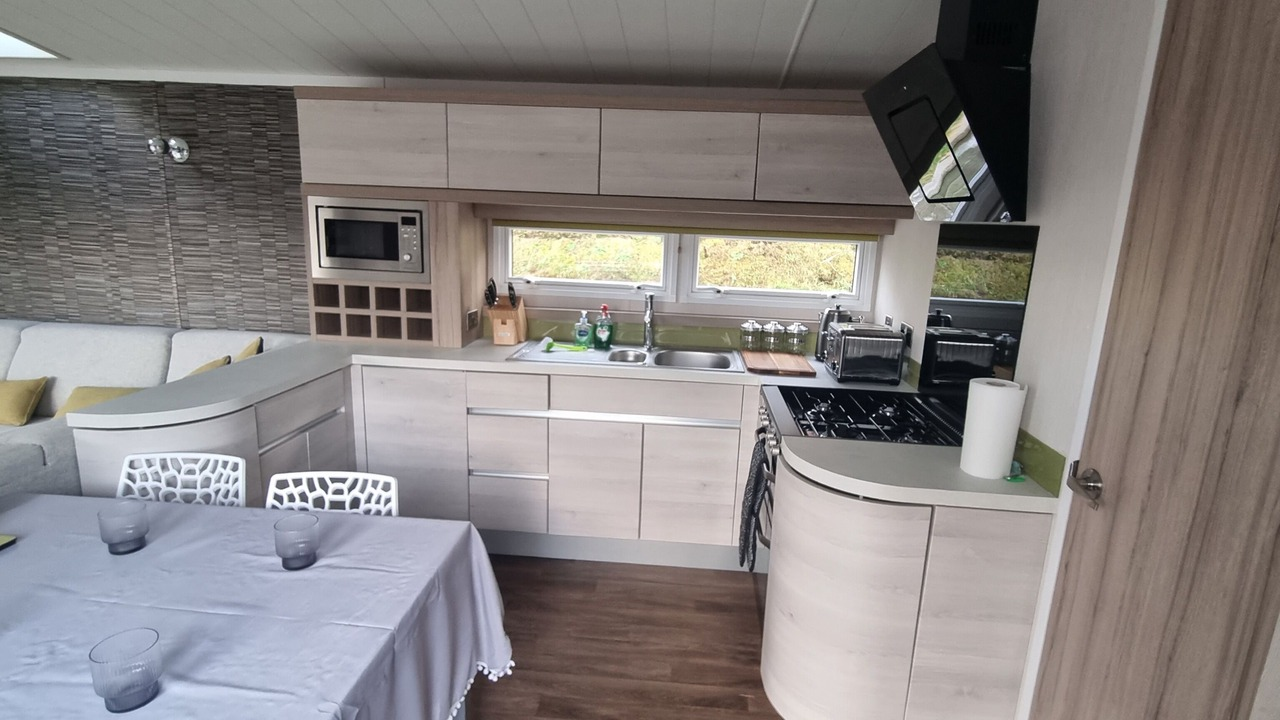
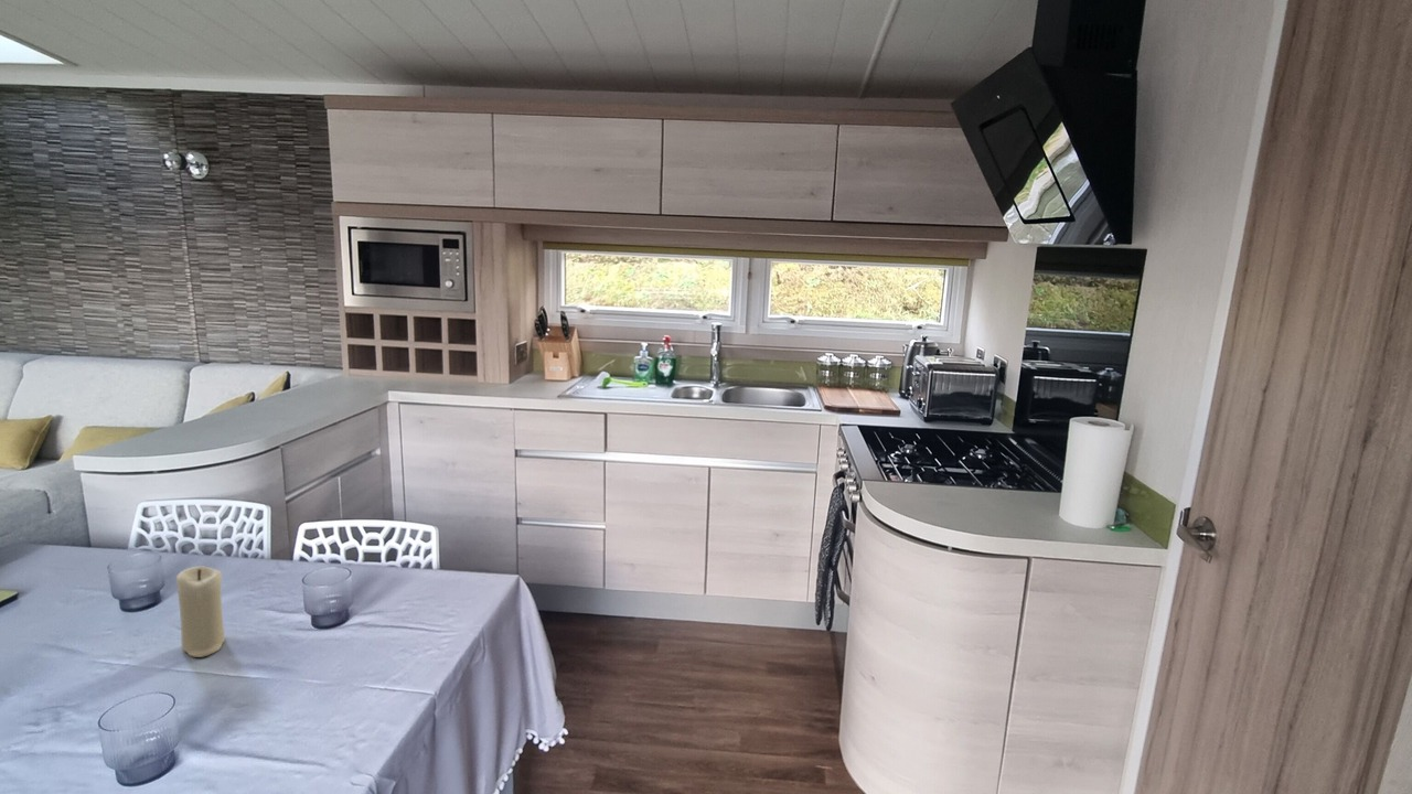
+ candle [175,566,226,658]
